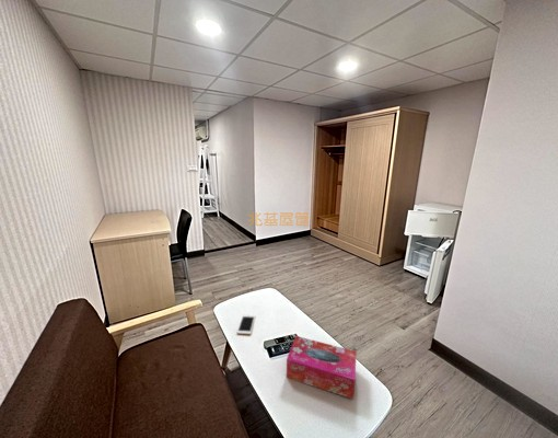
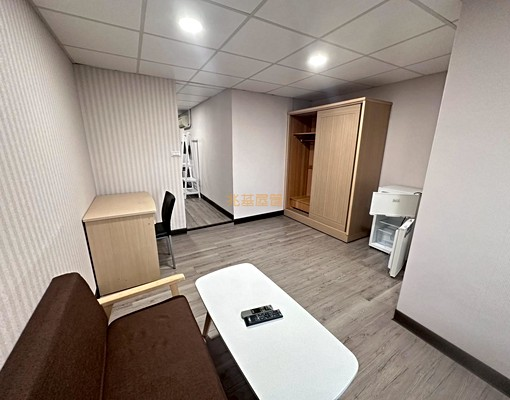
- cell phone [236,313,256,335]
- tissue box [286,335,358,400]
